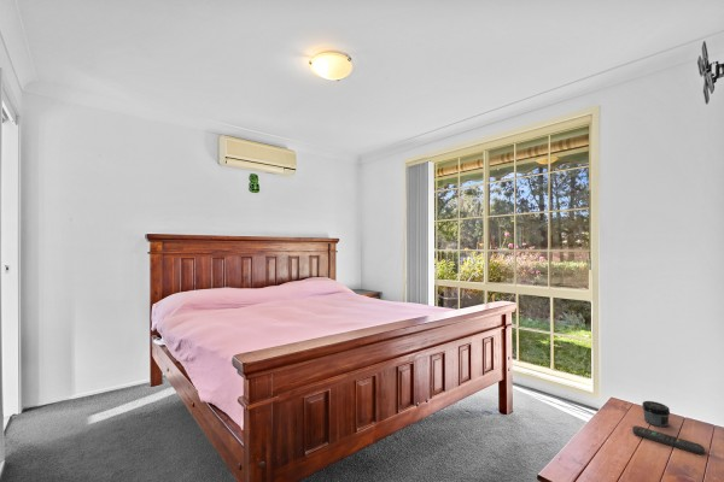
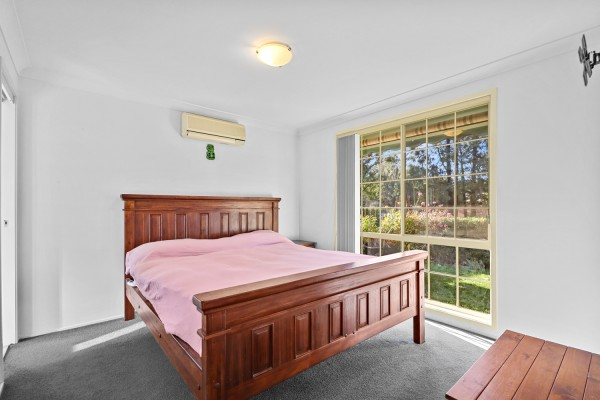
- remote control [631,424,706,455]
- jar [641,400,671,428]
